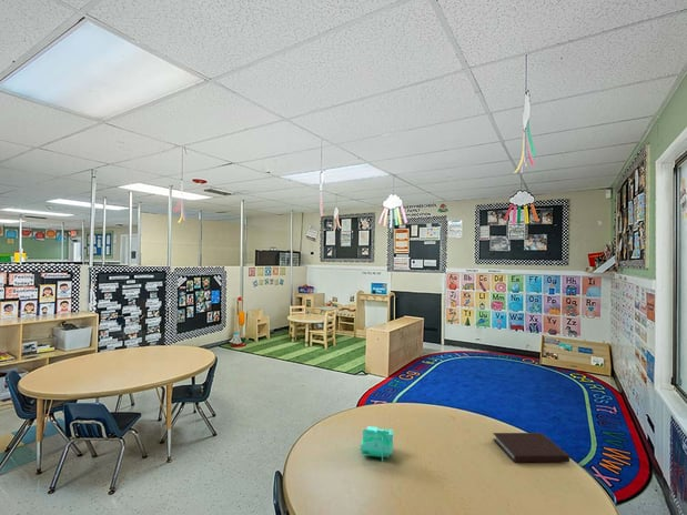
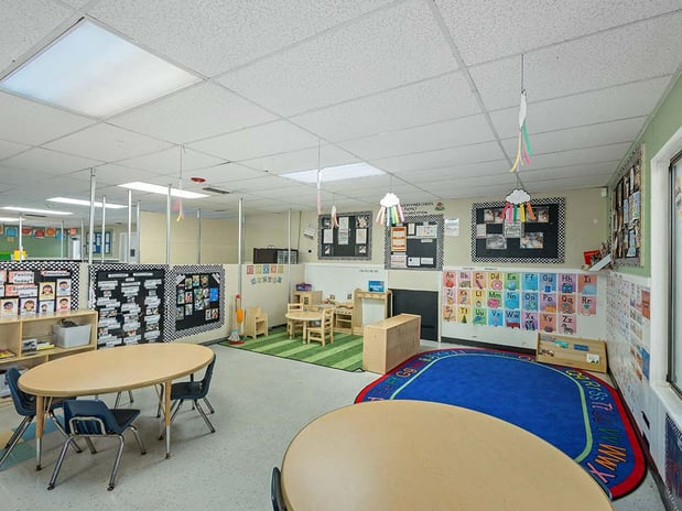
- notebook [492,432,570,463]
- puzzle [360,425,395,463]
